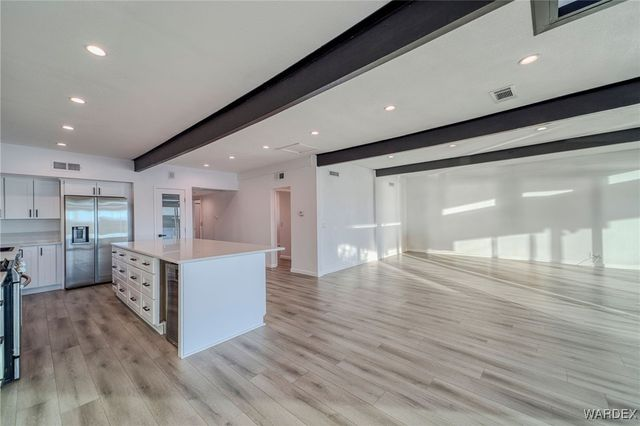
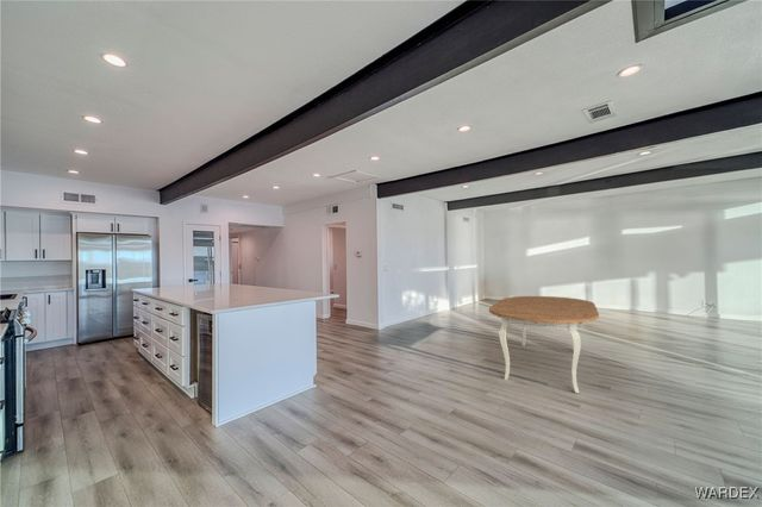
+ dining table [488,295,600,394]
